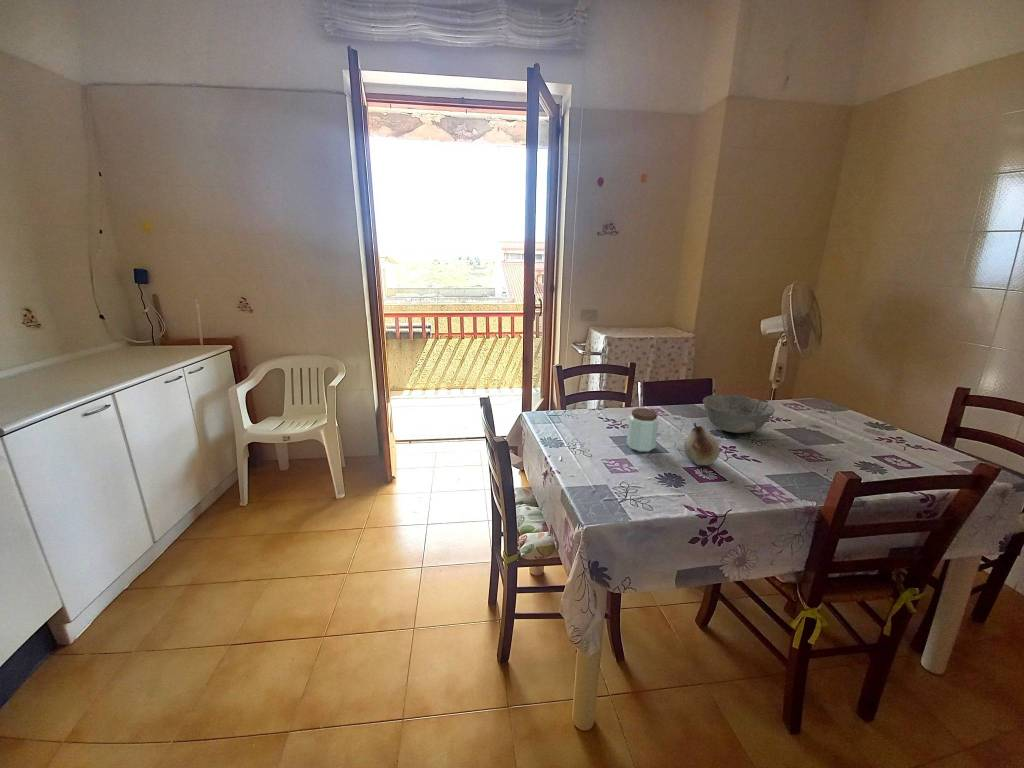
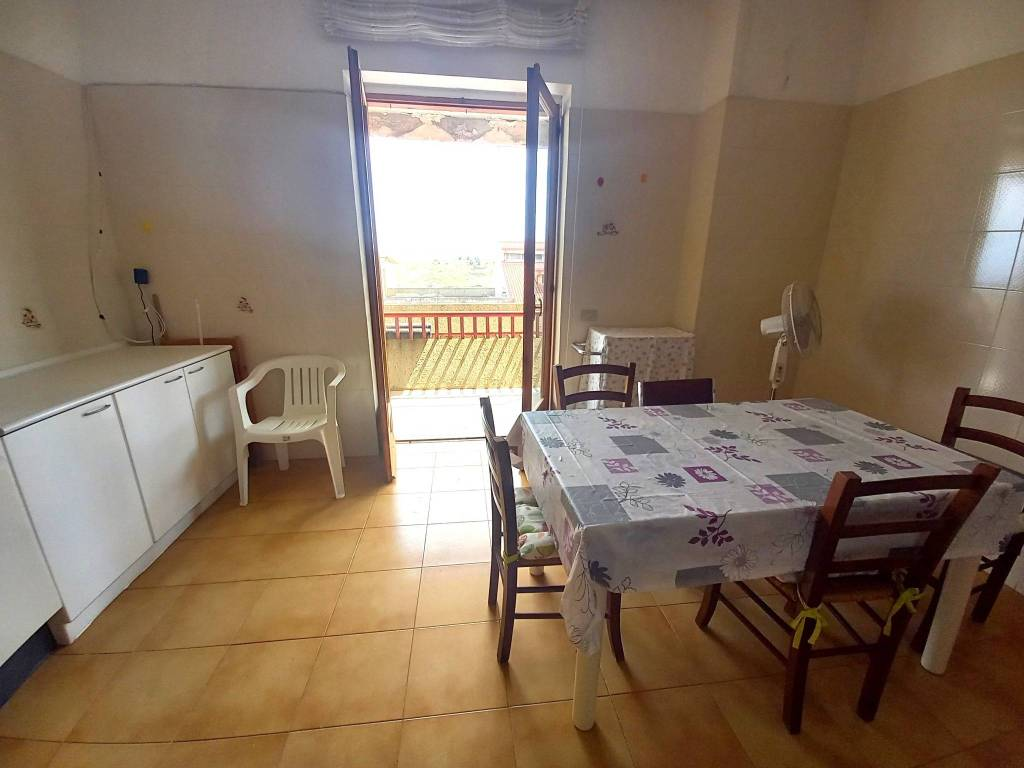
- fruit [683,422,720,466]
- peanut butter [626,407,660,453]
- bowl [702,394,775,434]
